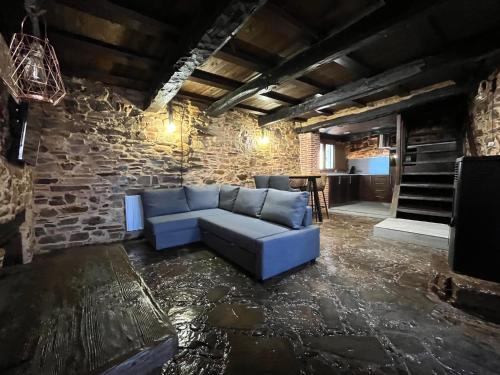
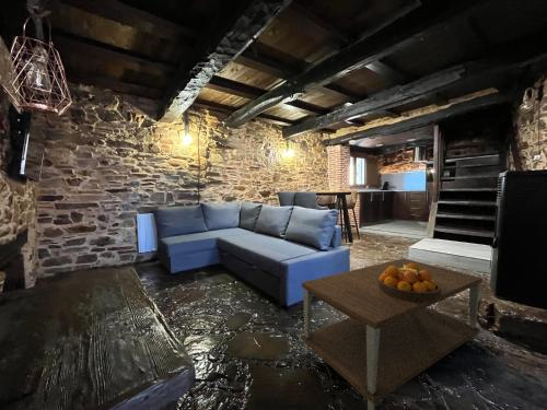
+ coffee table [300,257,484,410]
+ fruit bowl [379,263,441,303]
